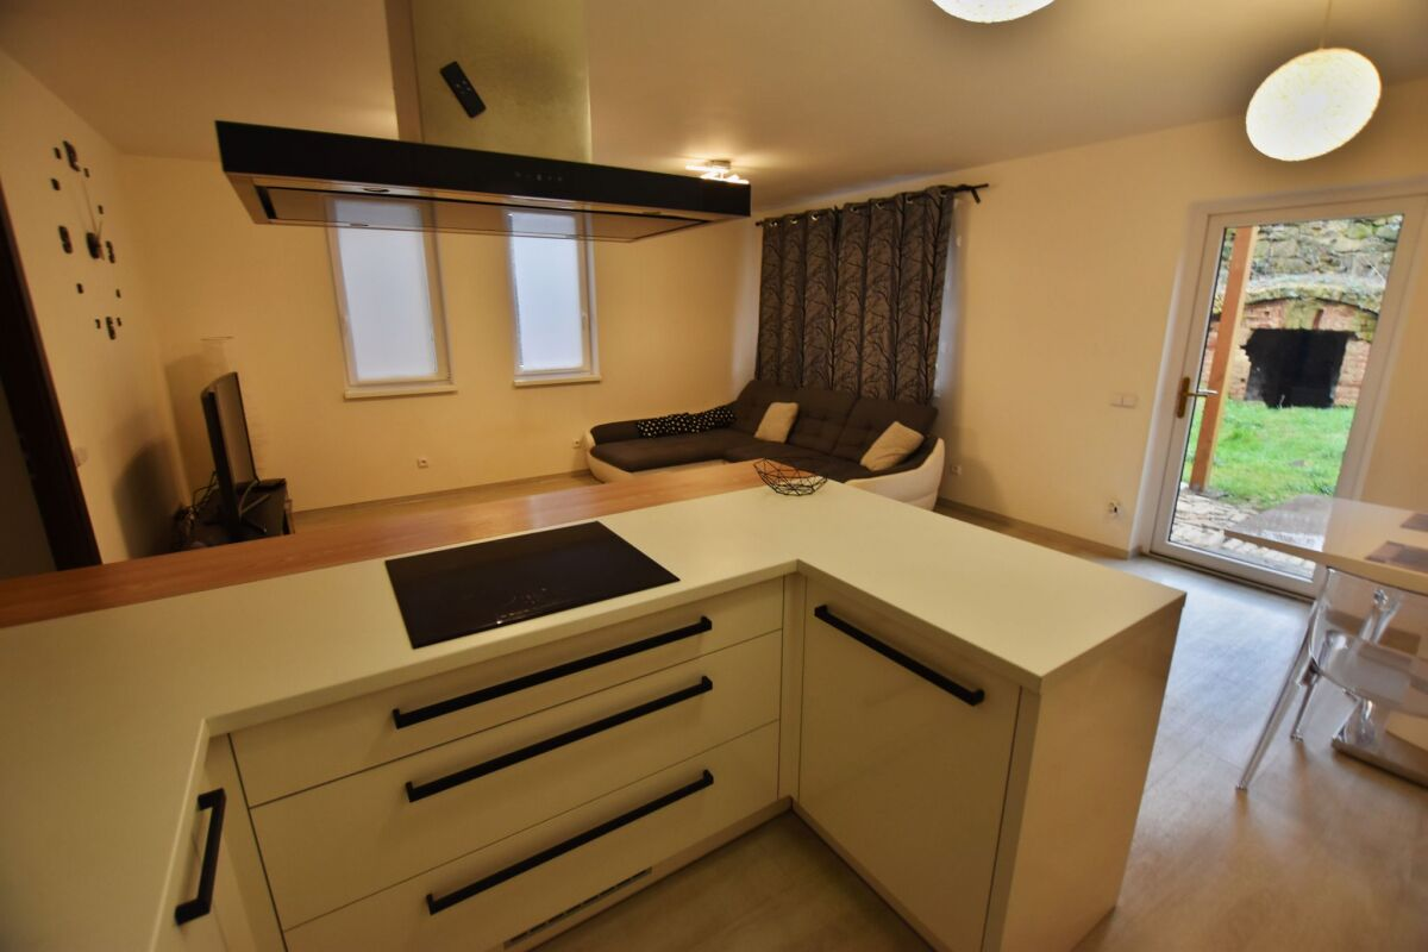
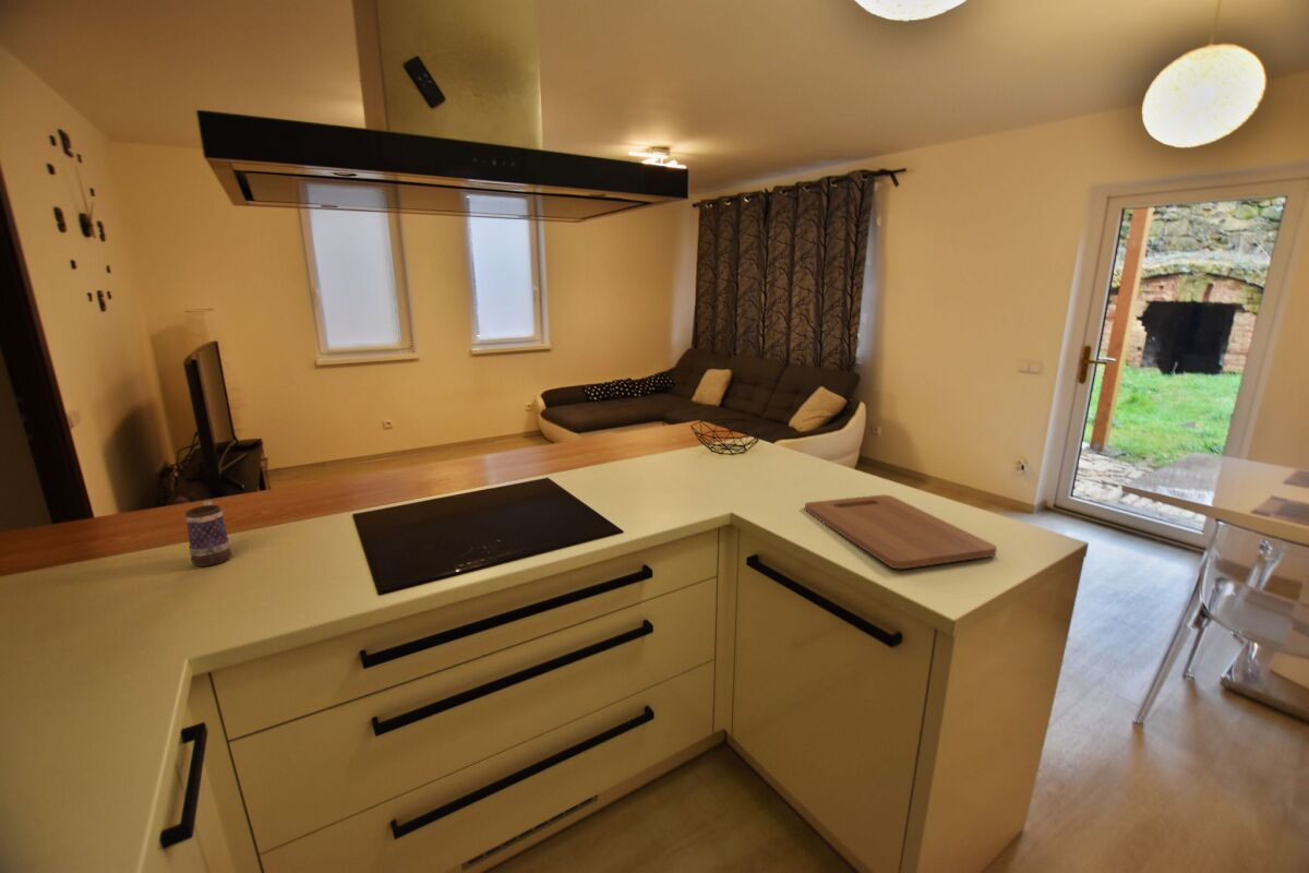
+ mug [184,500,232,567]
+ cutting board [804,493,998,570]
